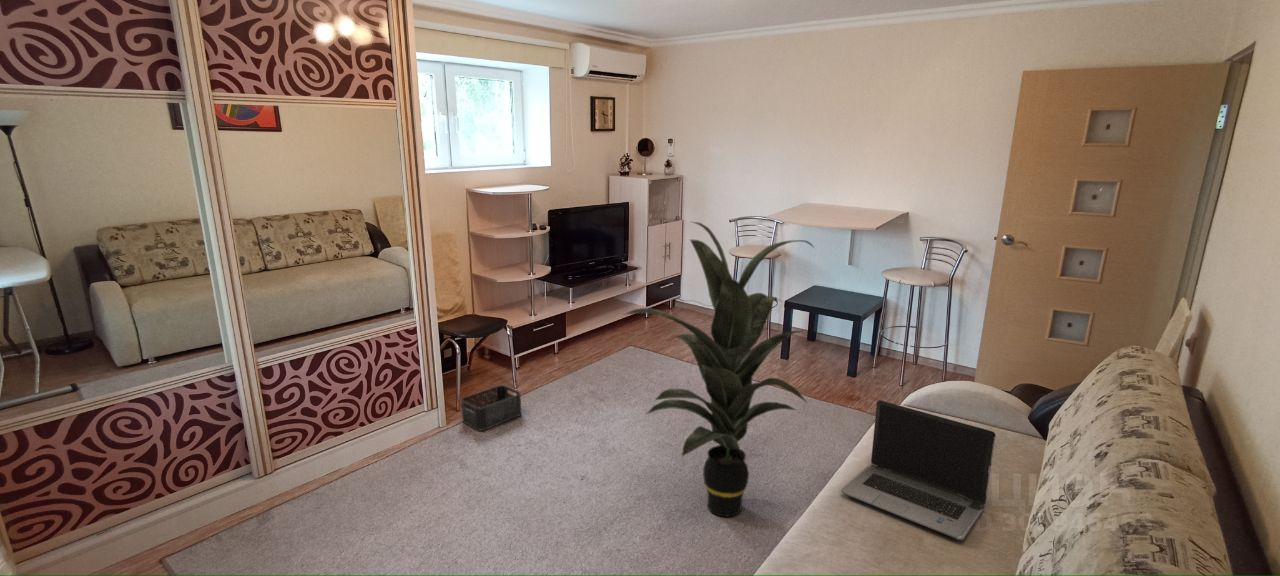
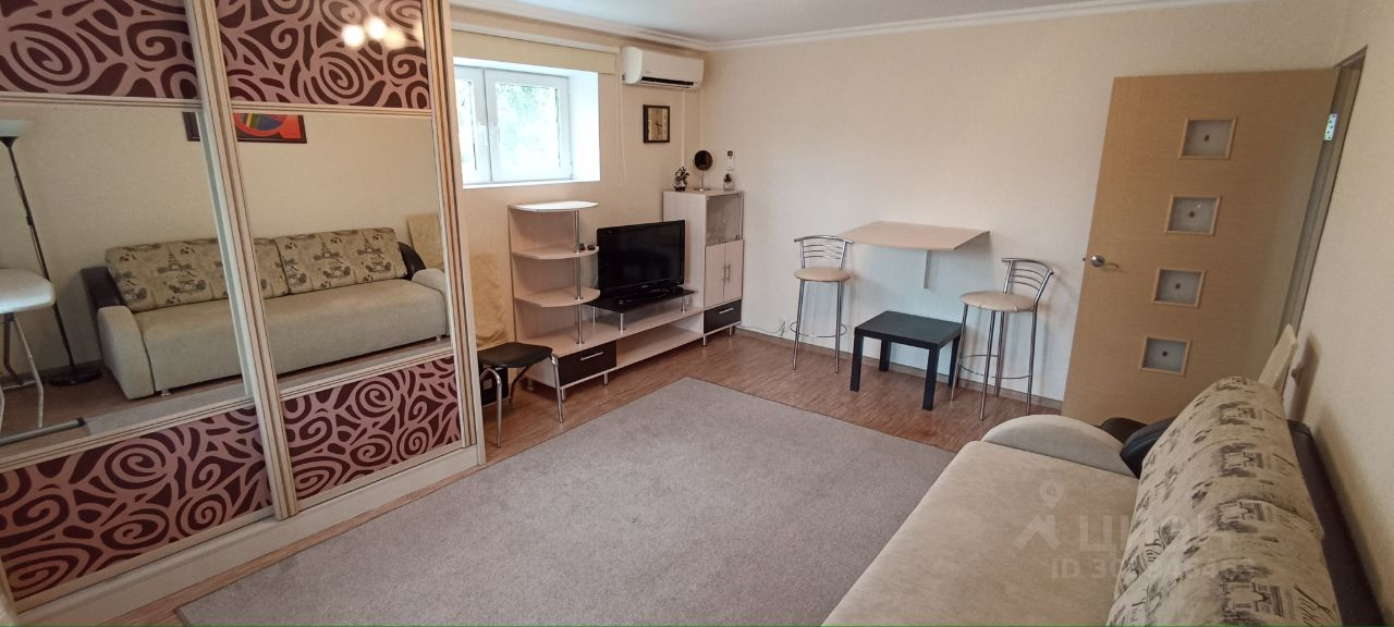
- indoor plant [622,221,816,518]
- laptop computer [840,399,997,541]
- storage bin [460,384,522,431]
